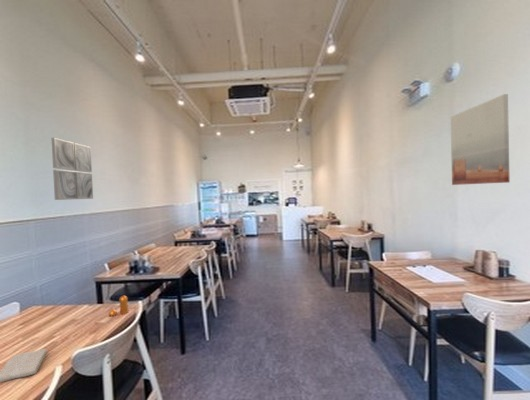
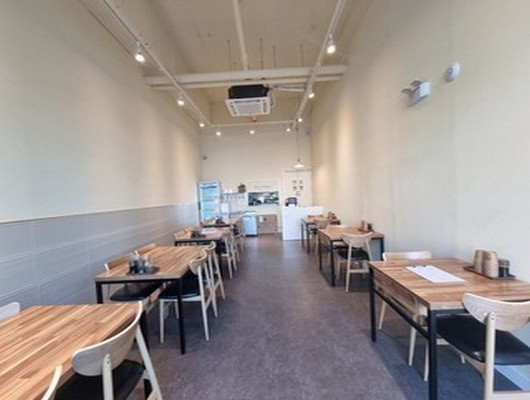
- pepper shaker [108,295,129,317]
- wall art [450,93,511,186]
- washcloth [0,348,48,383]
- wall art [51,137,94,201]
